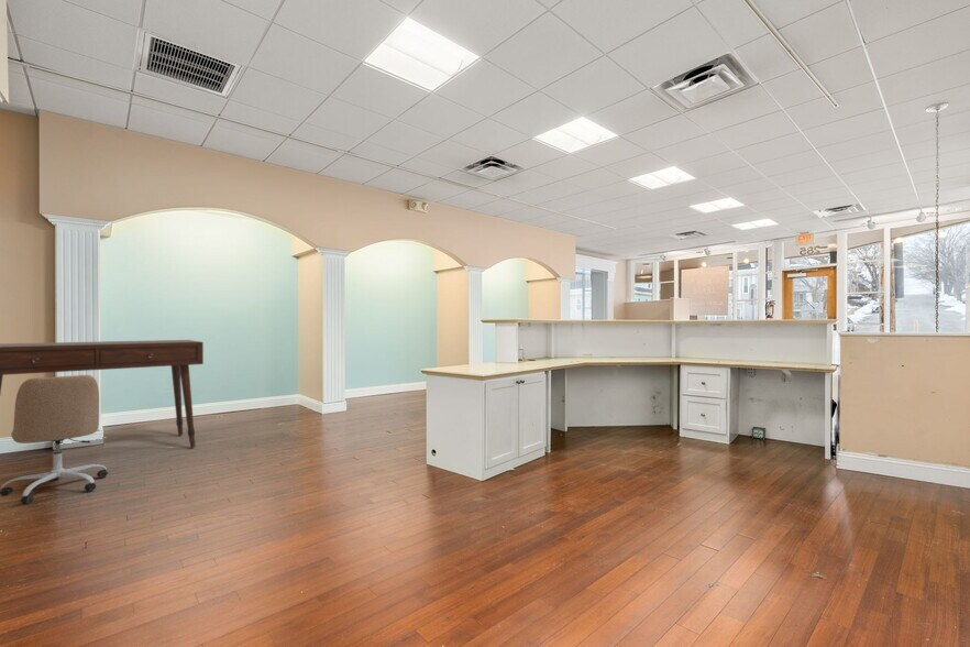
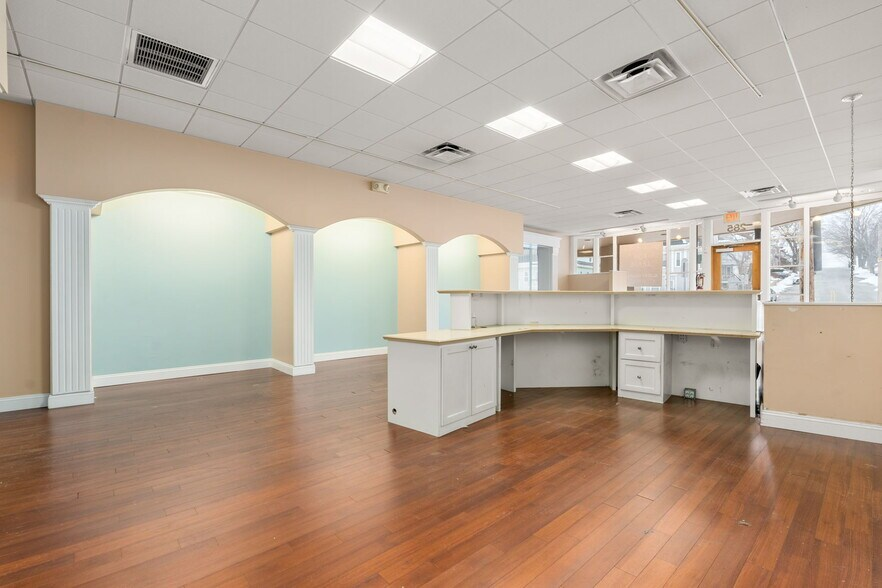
- desk [0,339,205,449]
- office chair [0,374,109,505]
